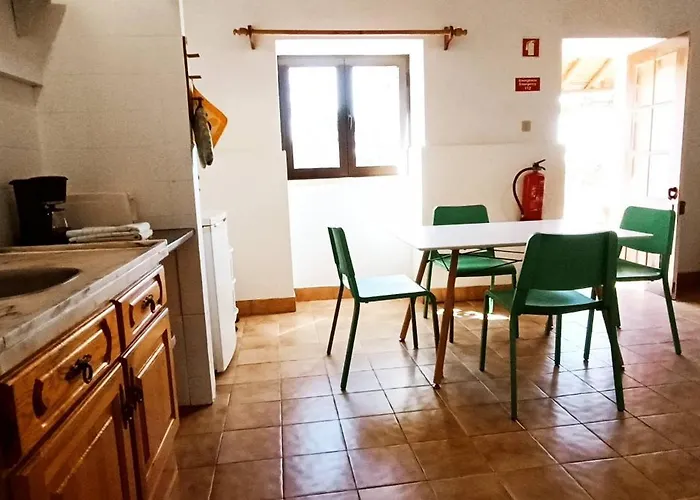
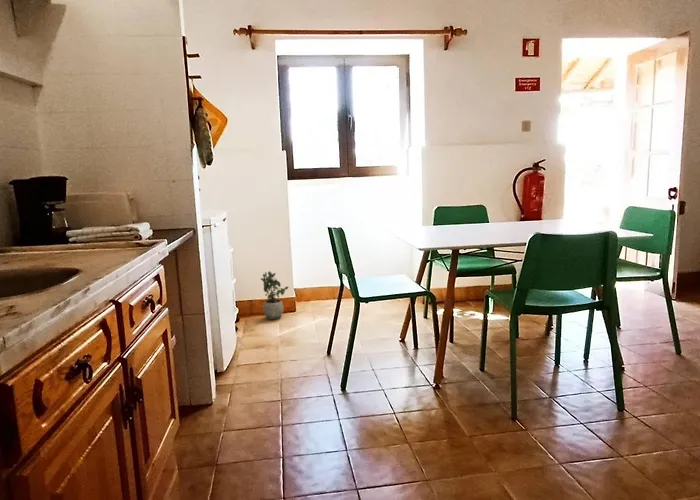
+ potted plant [259,270,289,321]
